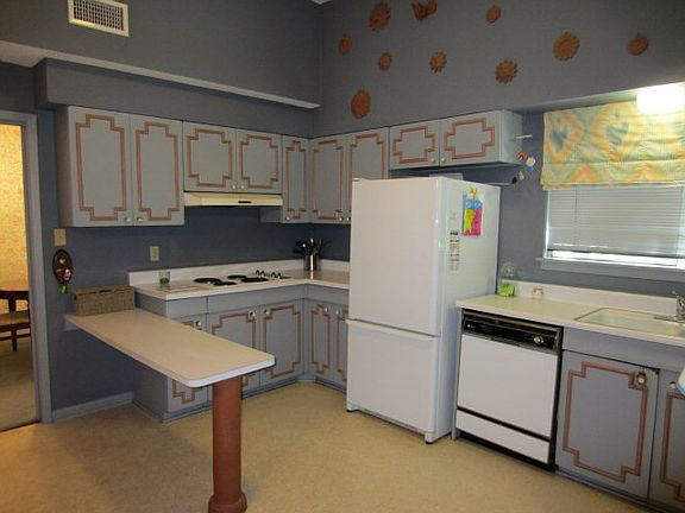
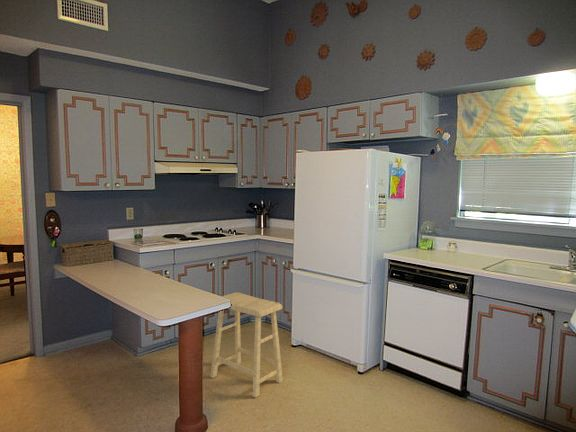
+ stool [209,292,284,399]
